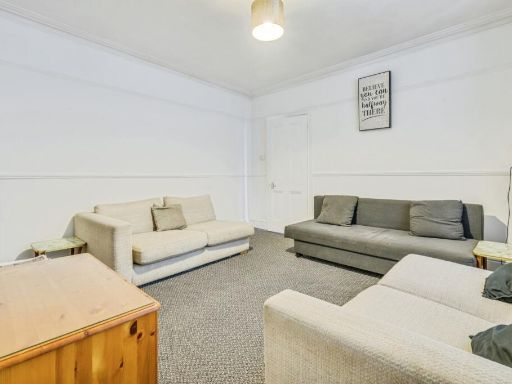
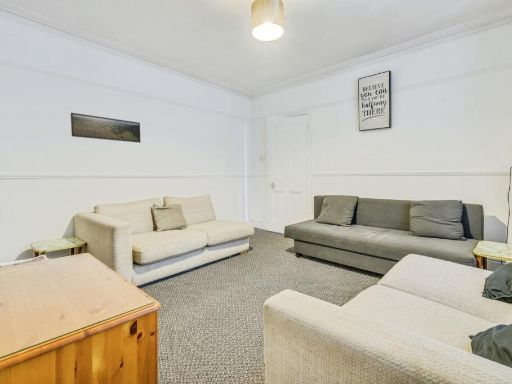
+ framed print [70,112,141,143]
